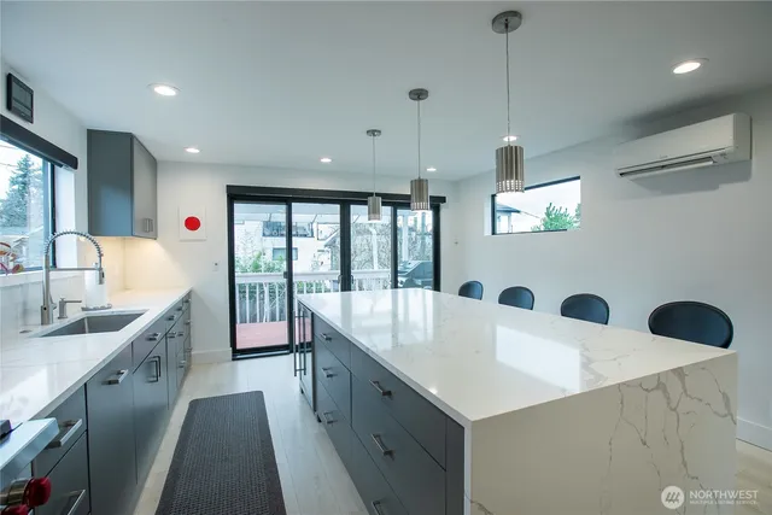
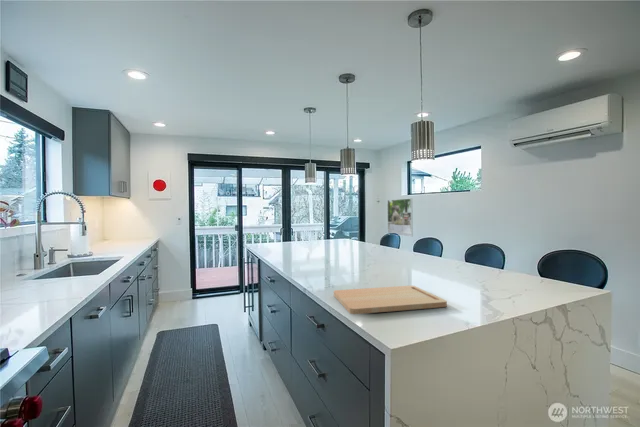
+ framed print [386,198,414,237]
+ cutting board [333,285,448,315]
